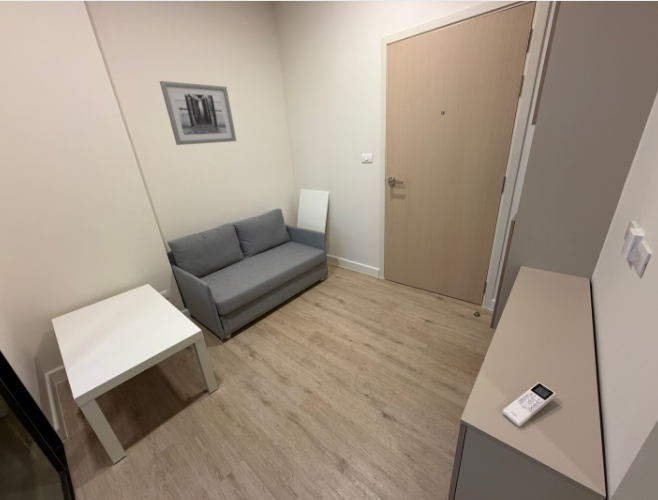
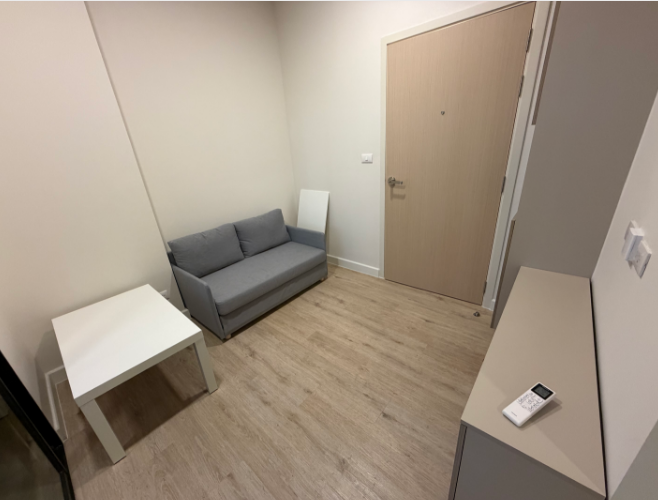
- wall art [159,80,237,146]
